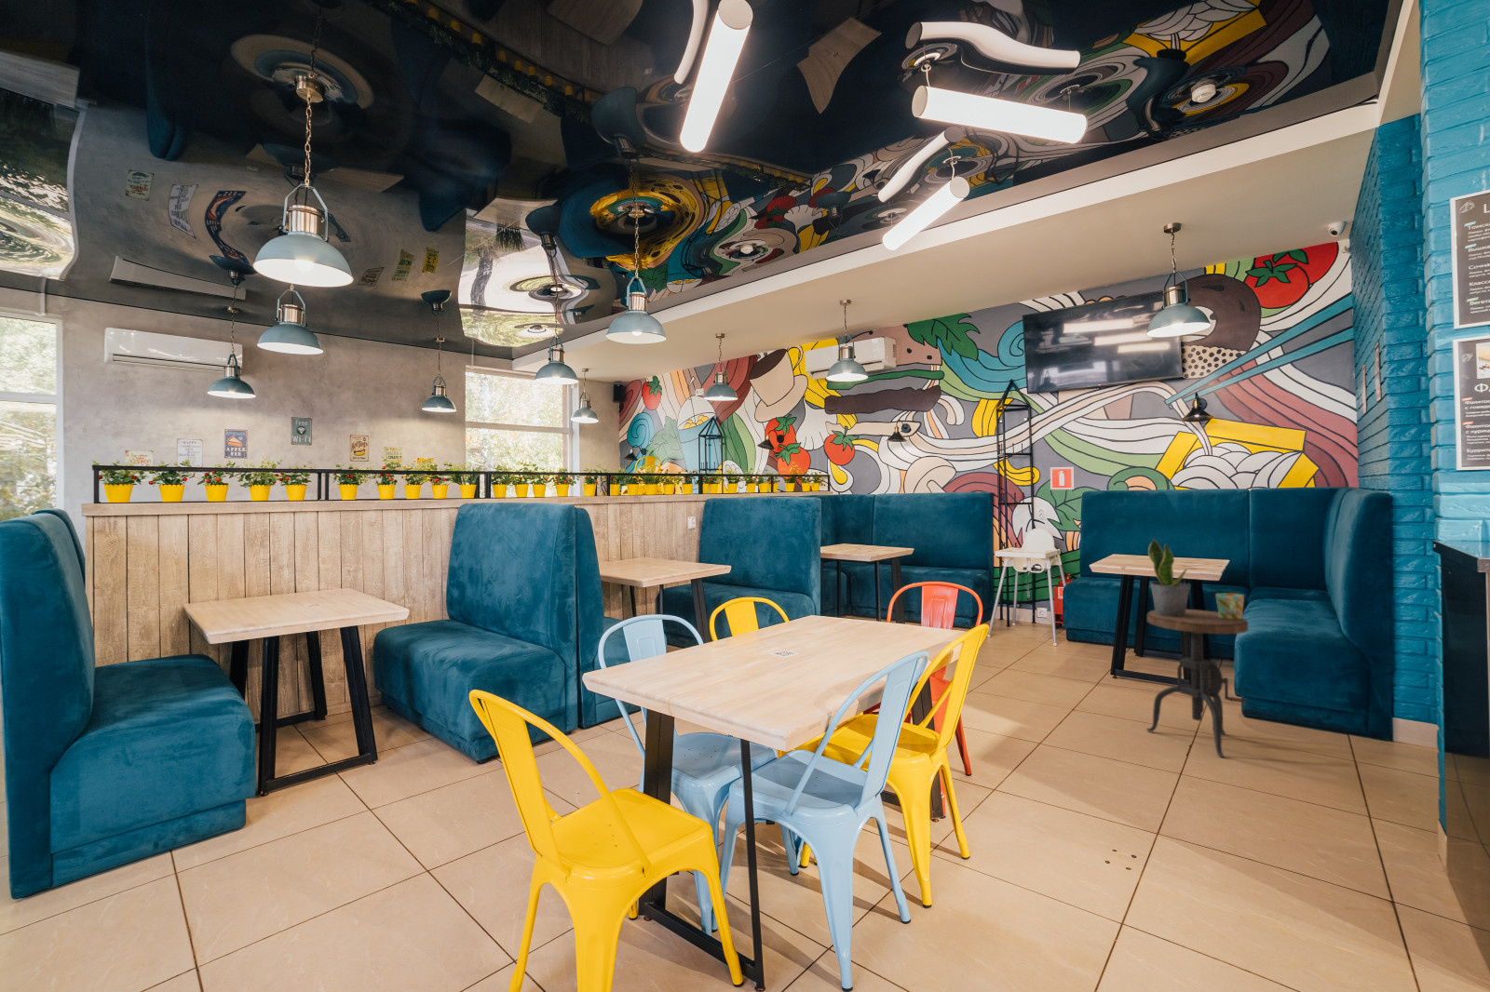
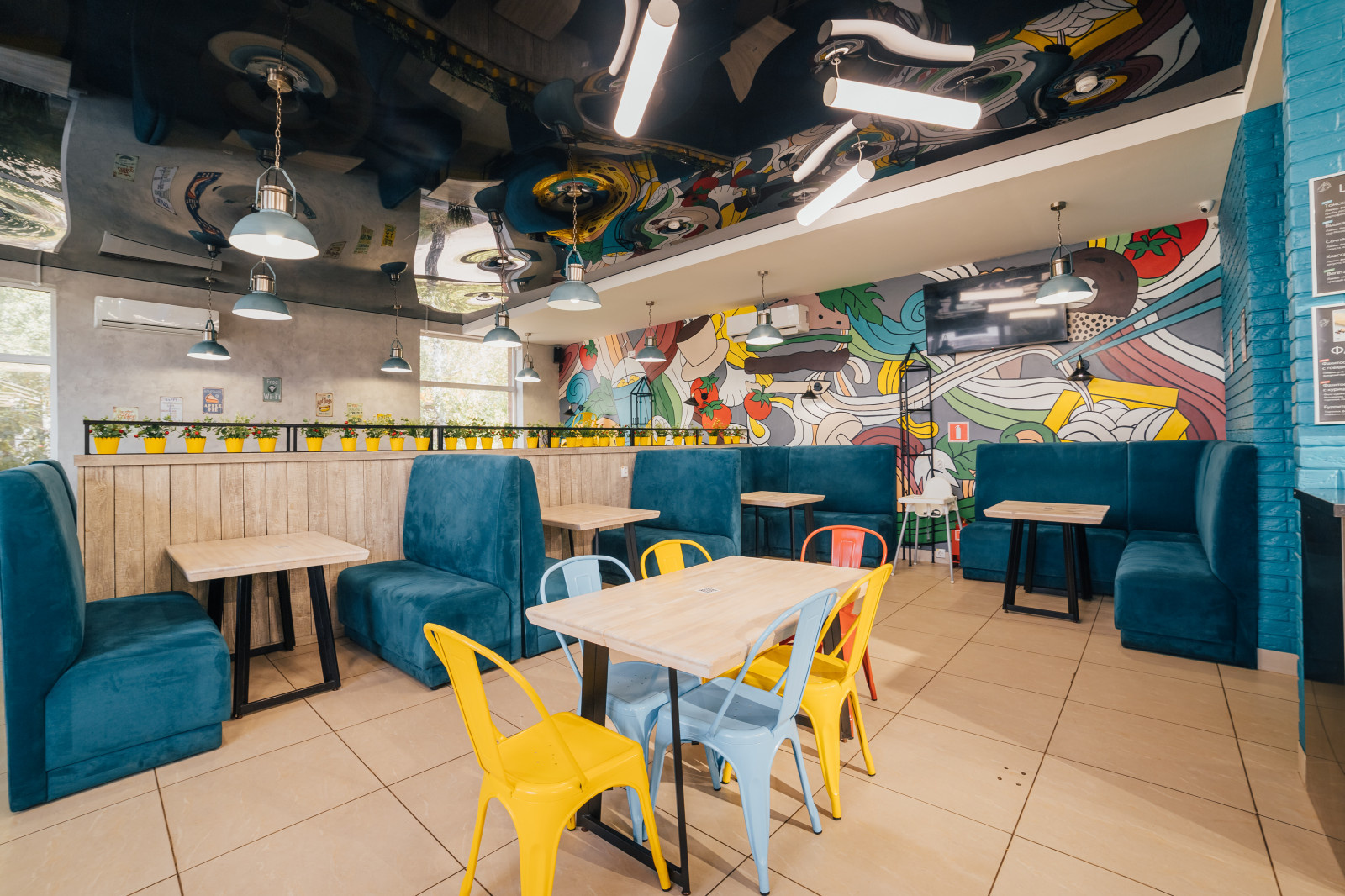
- side table [1145,609,1248,758]
- mug [1214,592,1245,619]
- potted plant [1148,538,1192,617]
